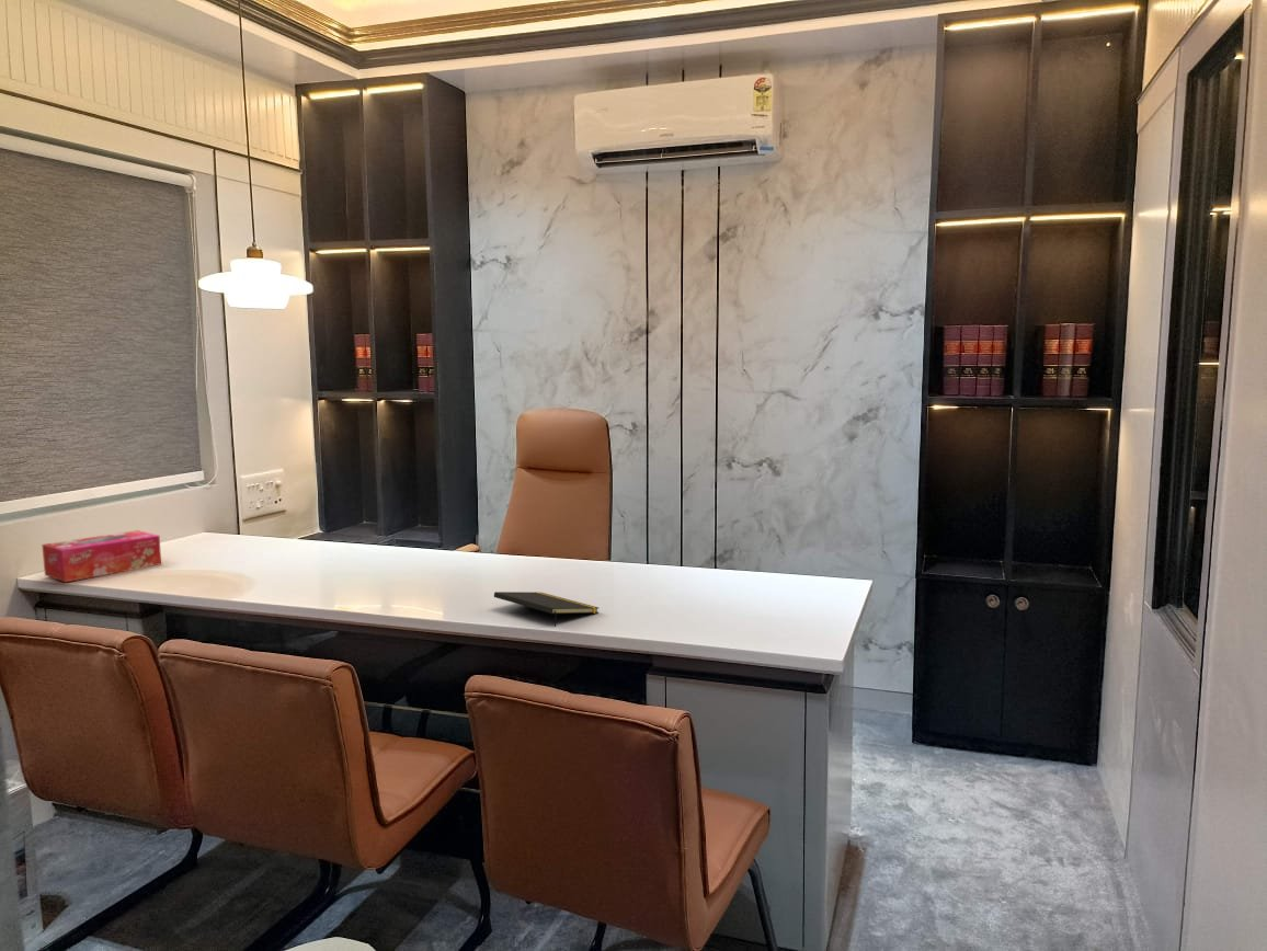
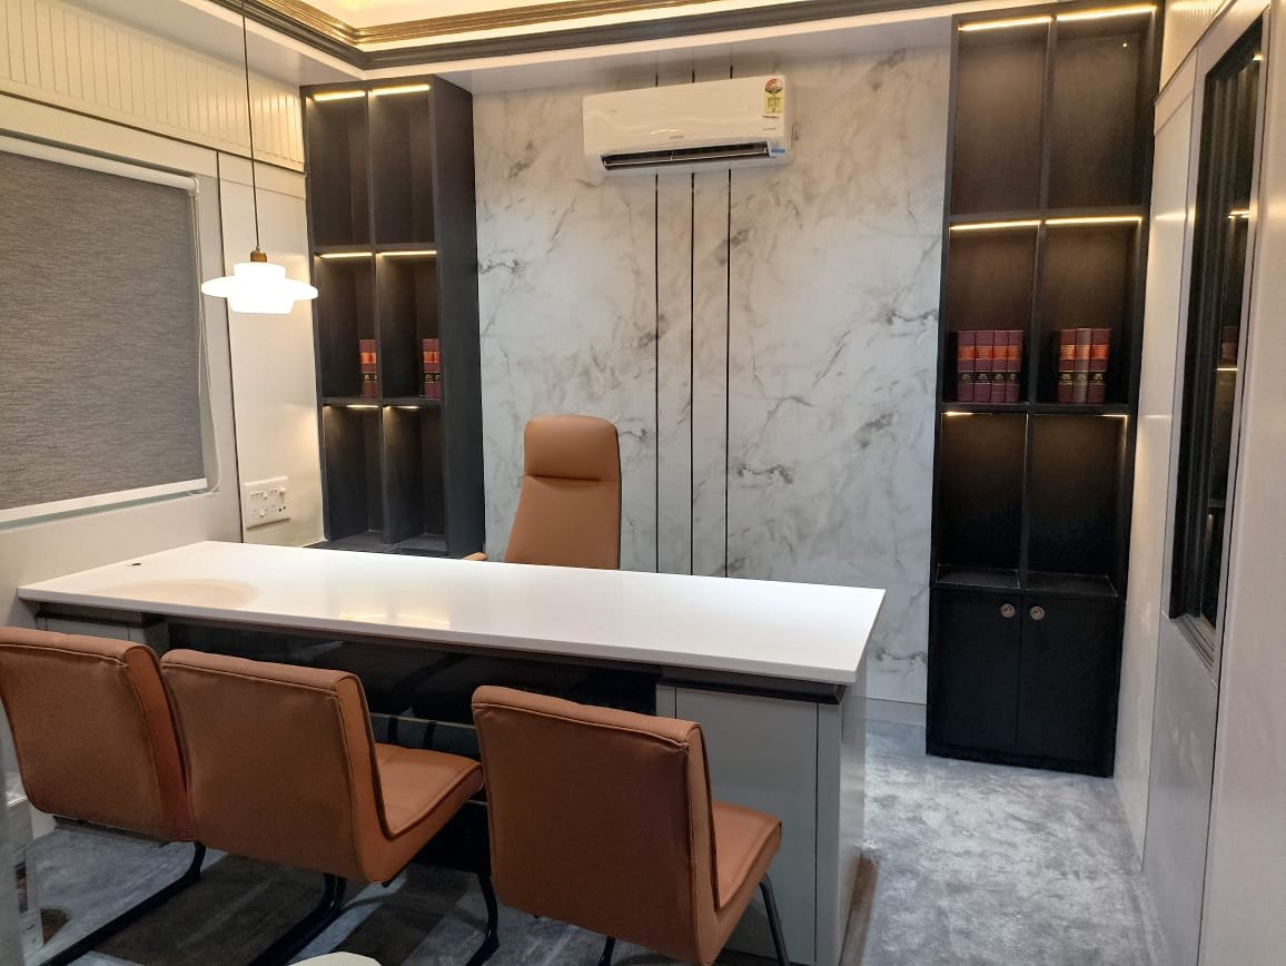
- tissue box [41,529,162,583]
- notepad [493,591,600,628]
